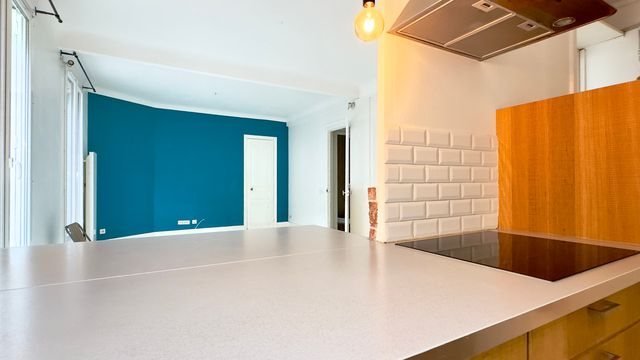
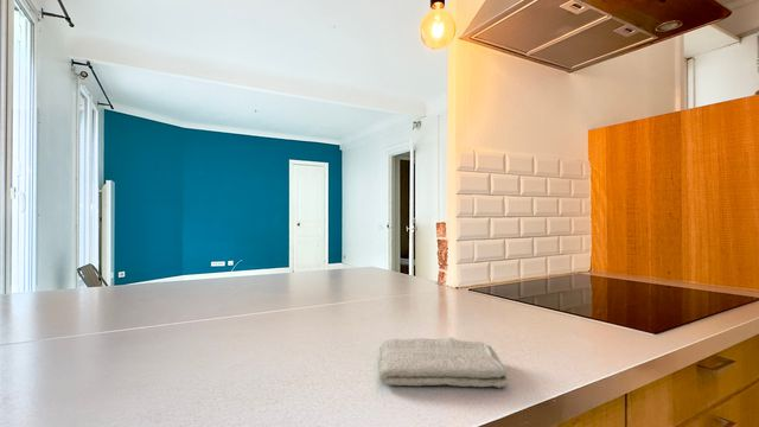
+ washcloth [378,337,510,389]
